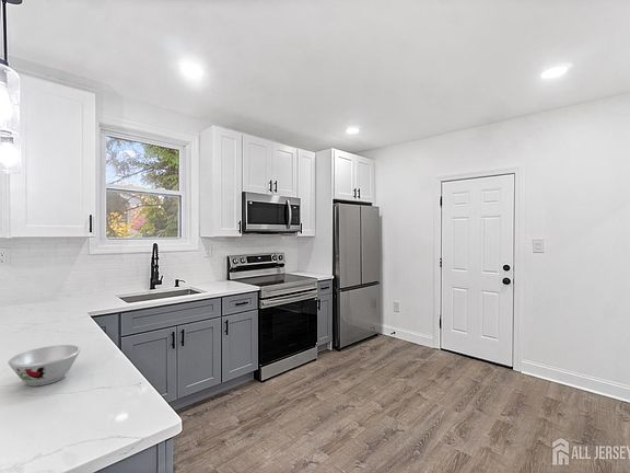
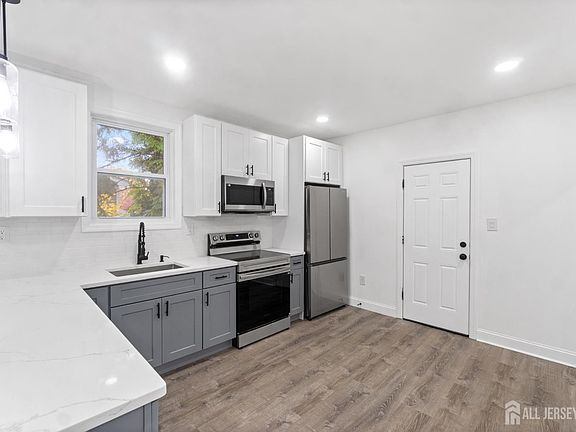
- bowl [8,344,82,388]
